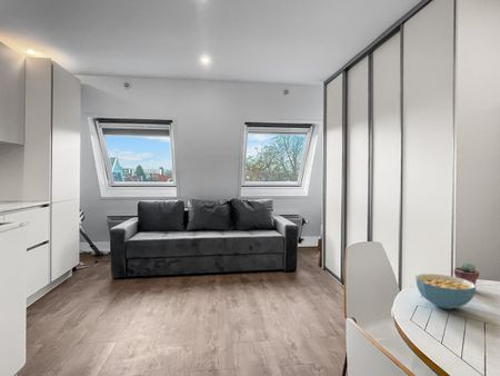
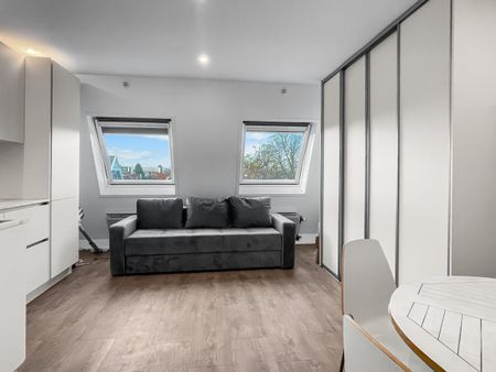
- cereal bowl [414,273,477,310]
- potted succulent [453,261,480,286]
